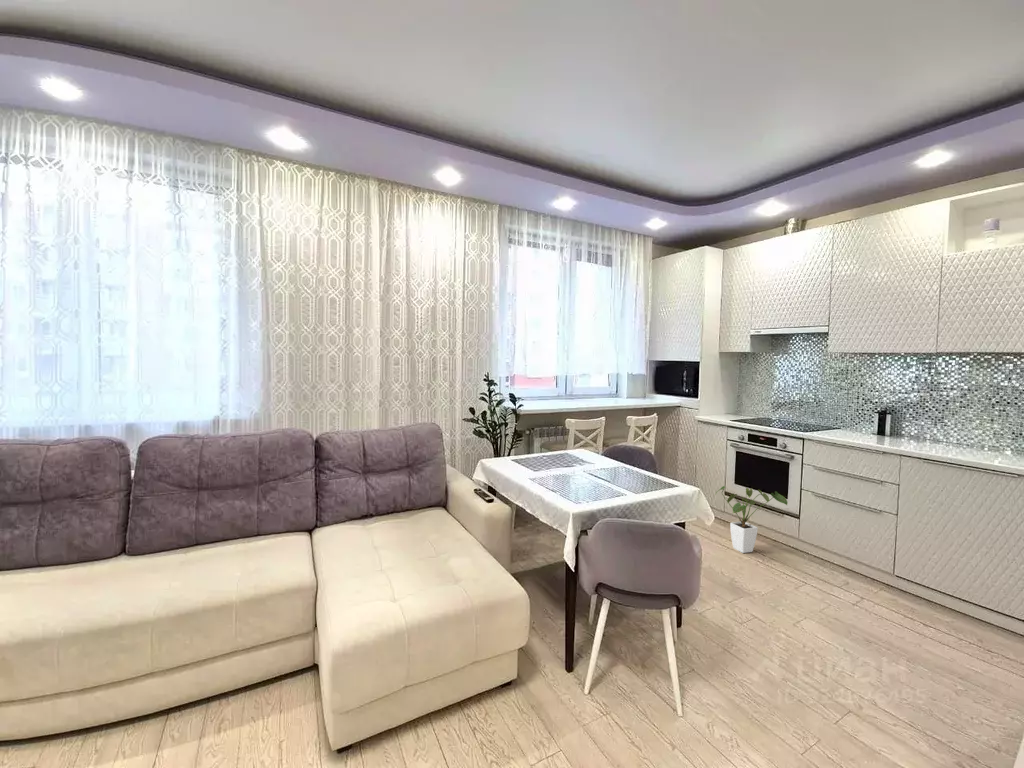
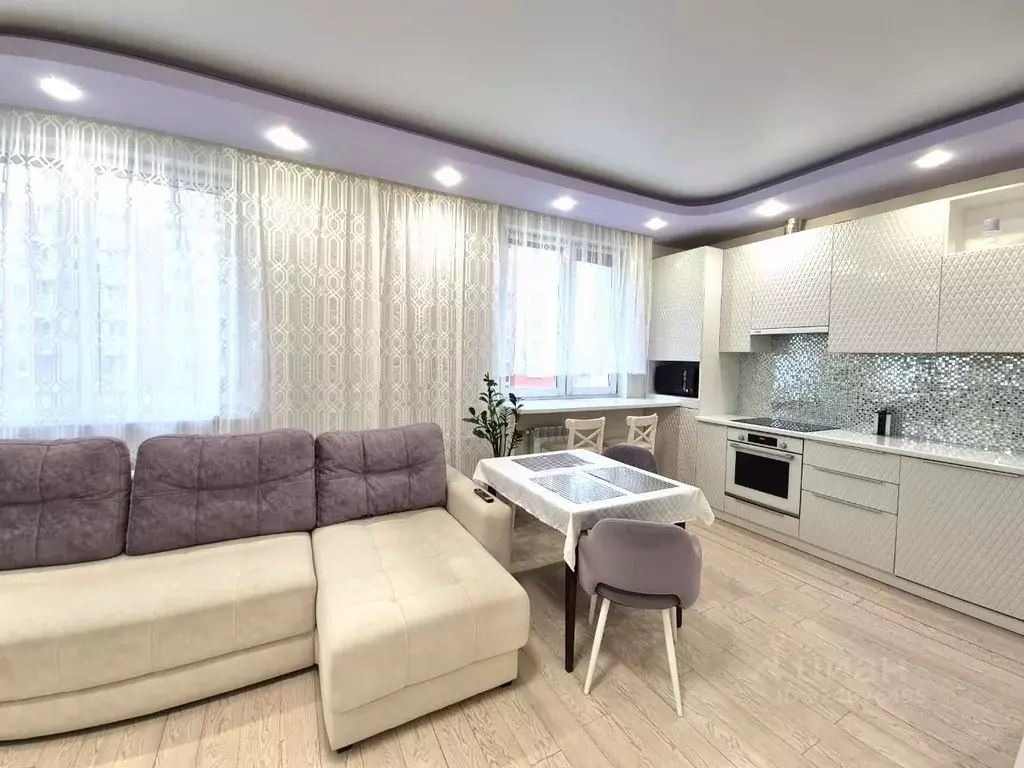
- house plant [714,485,789,554]
